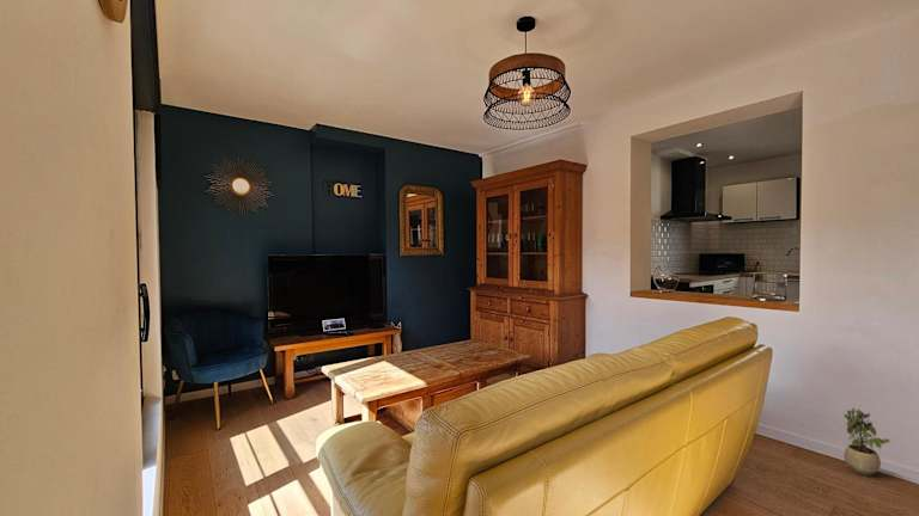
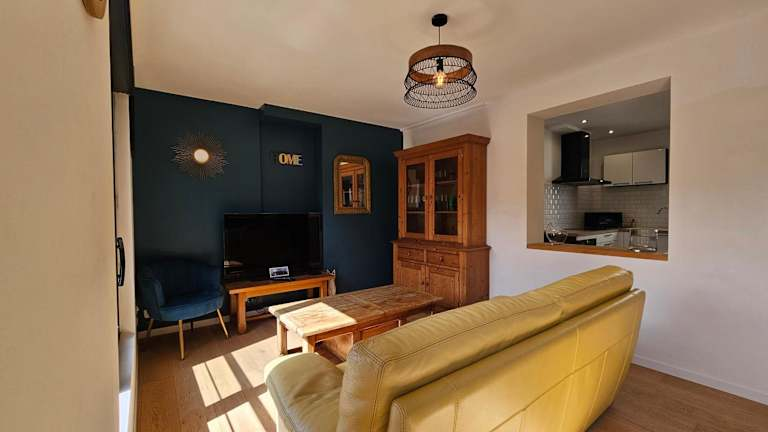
- potted plant [842,406,891,477]
